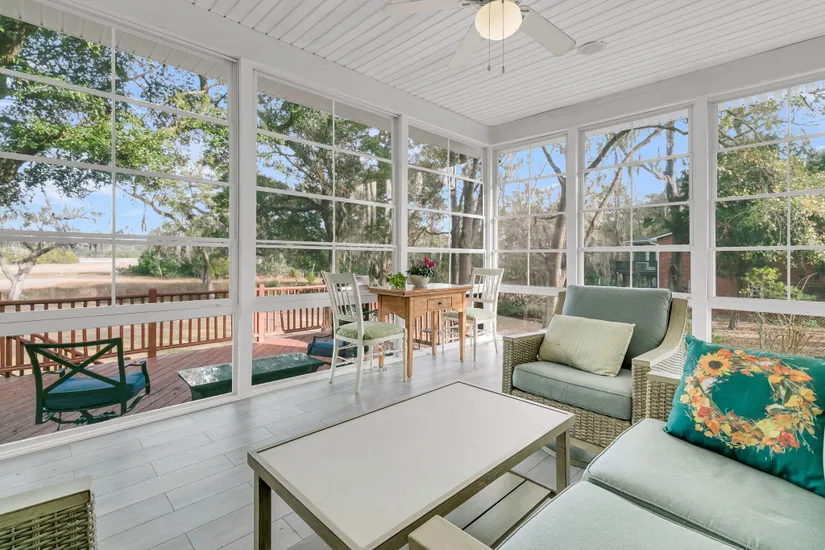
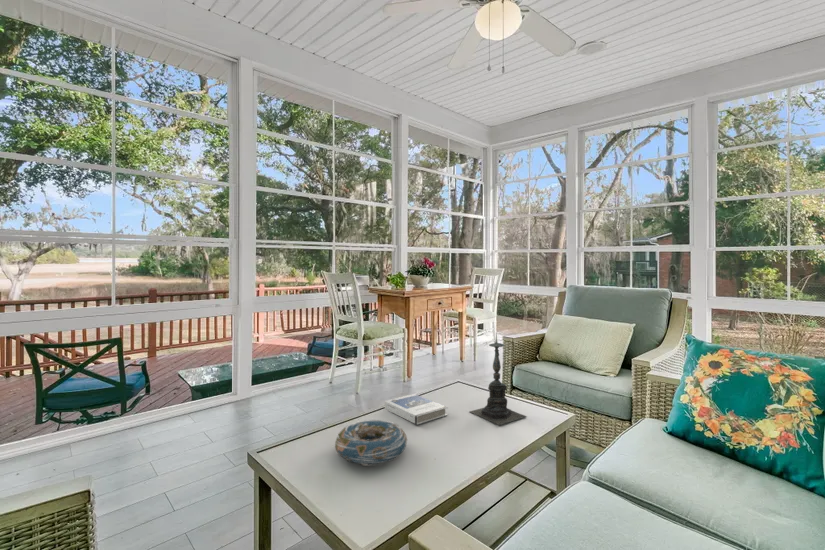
+ candle holder [468,331,528,426]
+ decorative bowl [334,419,409,467]
+ hardback book [384,393,449,425]
